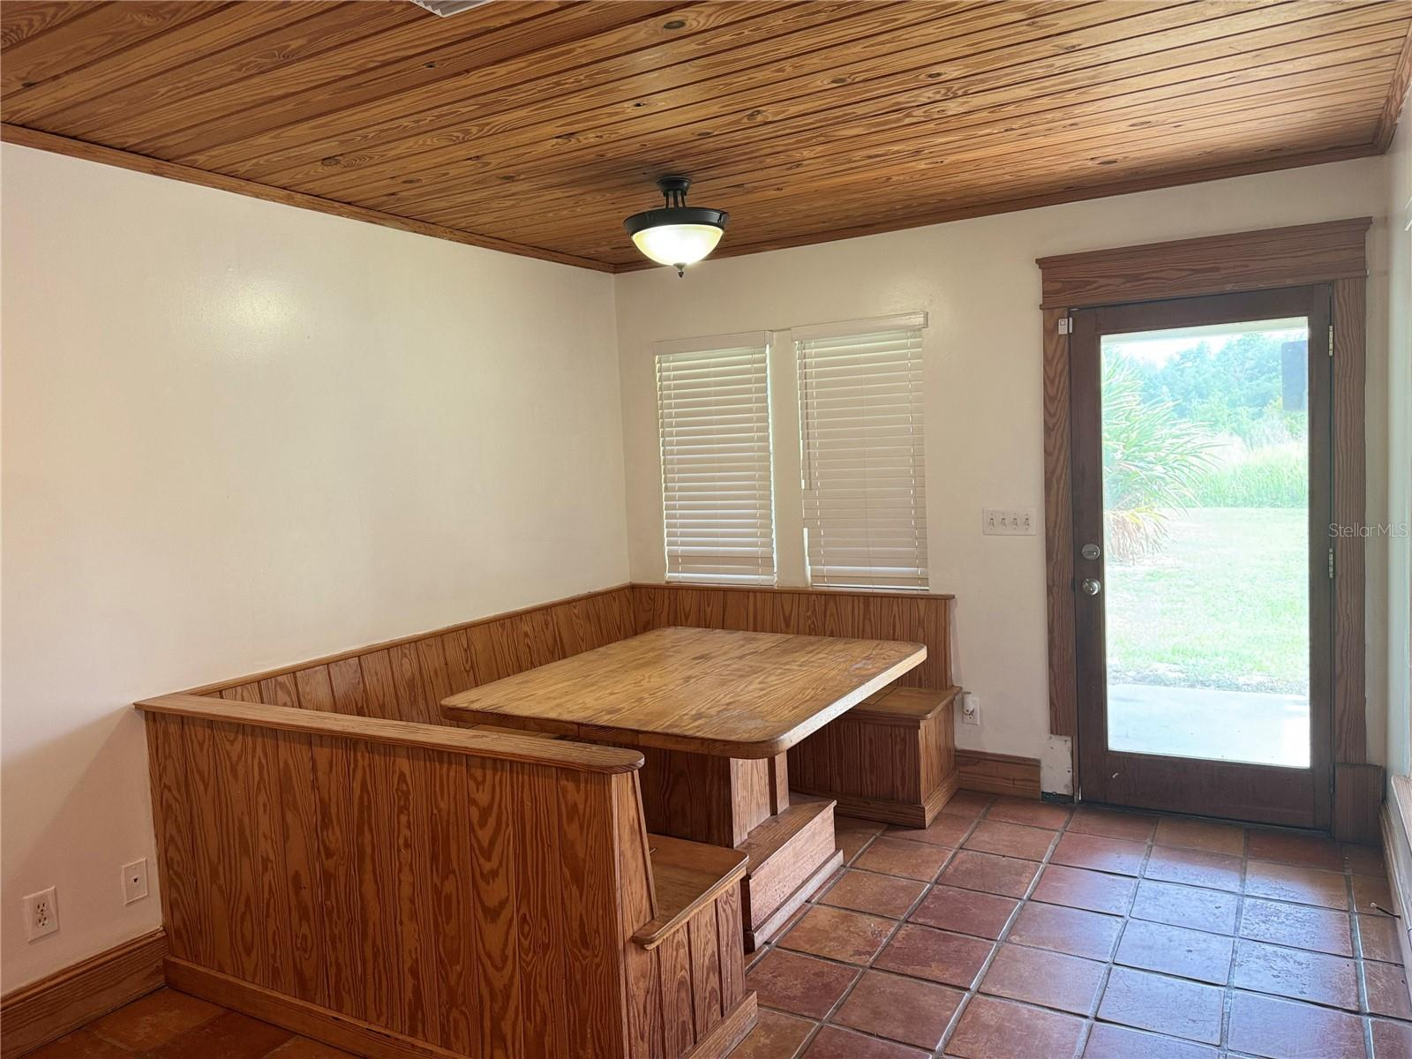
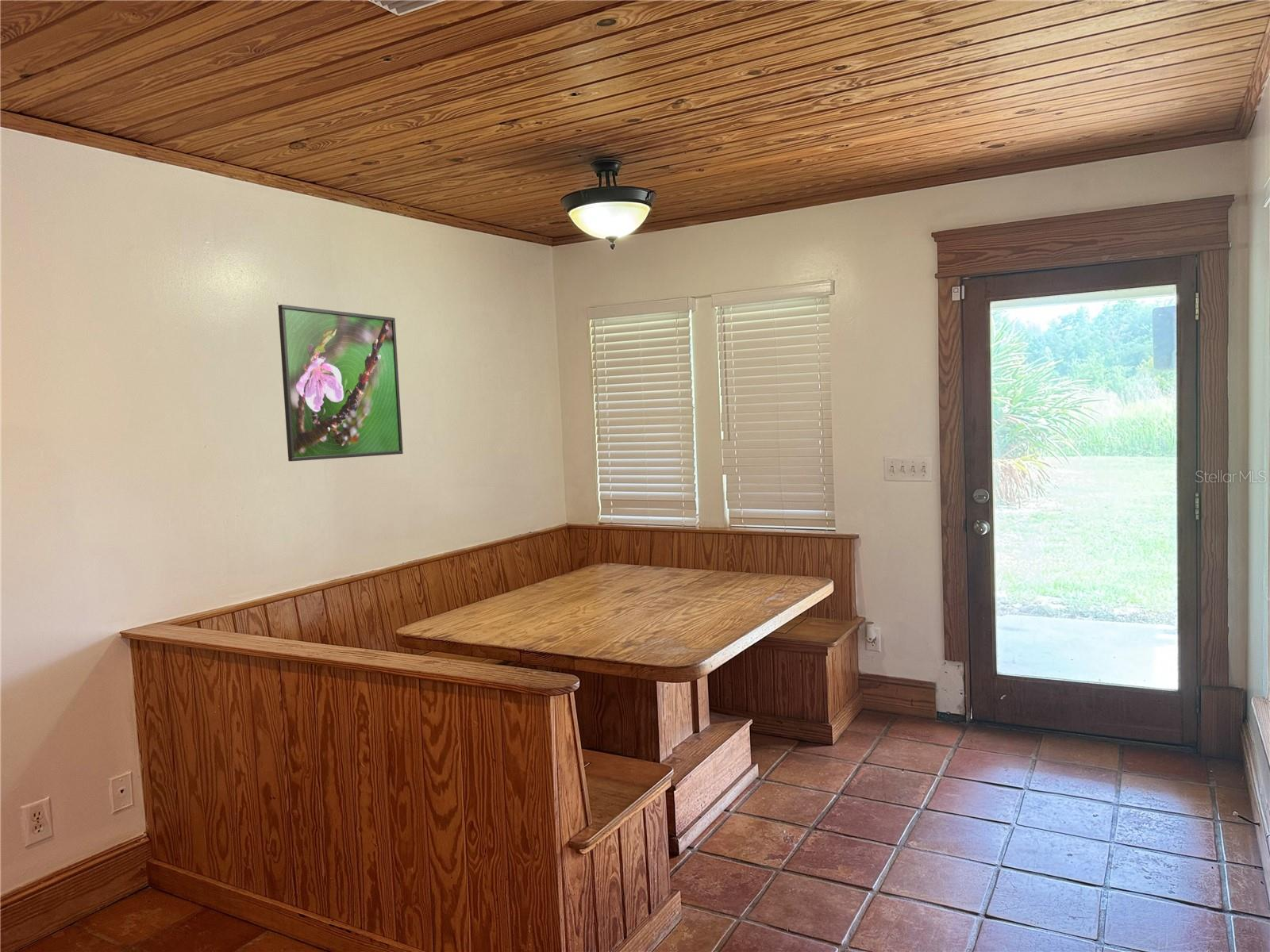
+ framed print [277,304,404,462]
